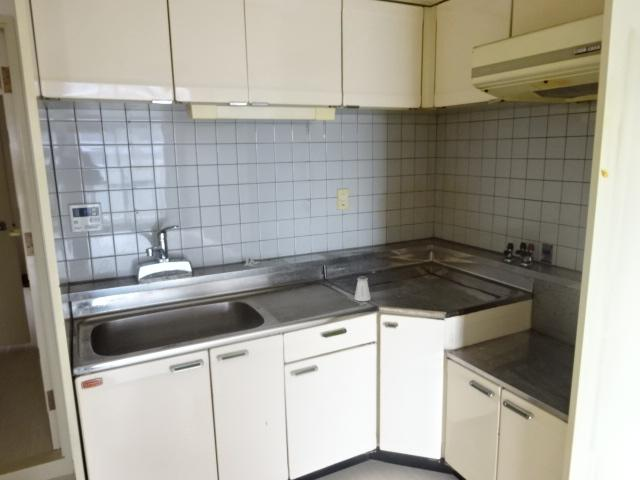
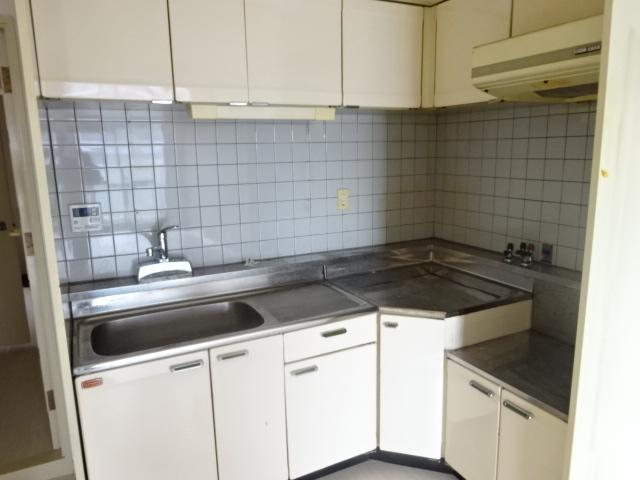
- saltshaker [353,275,372,302]
